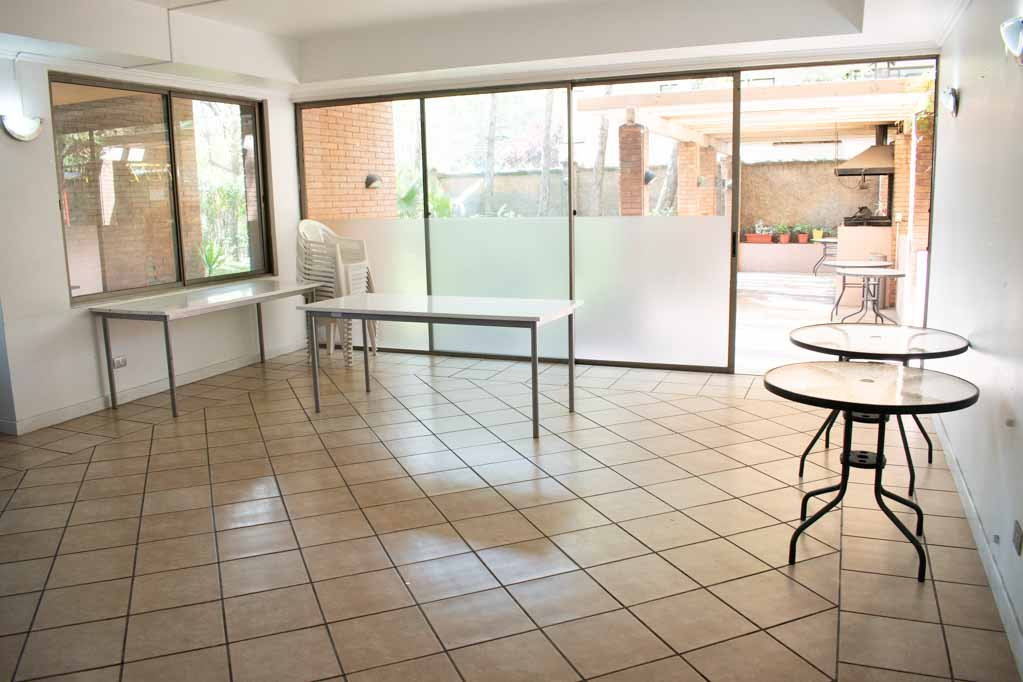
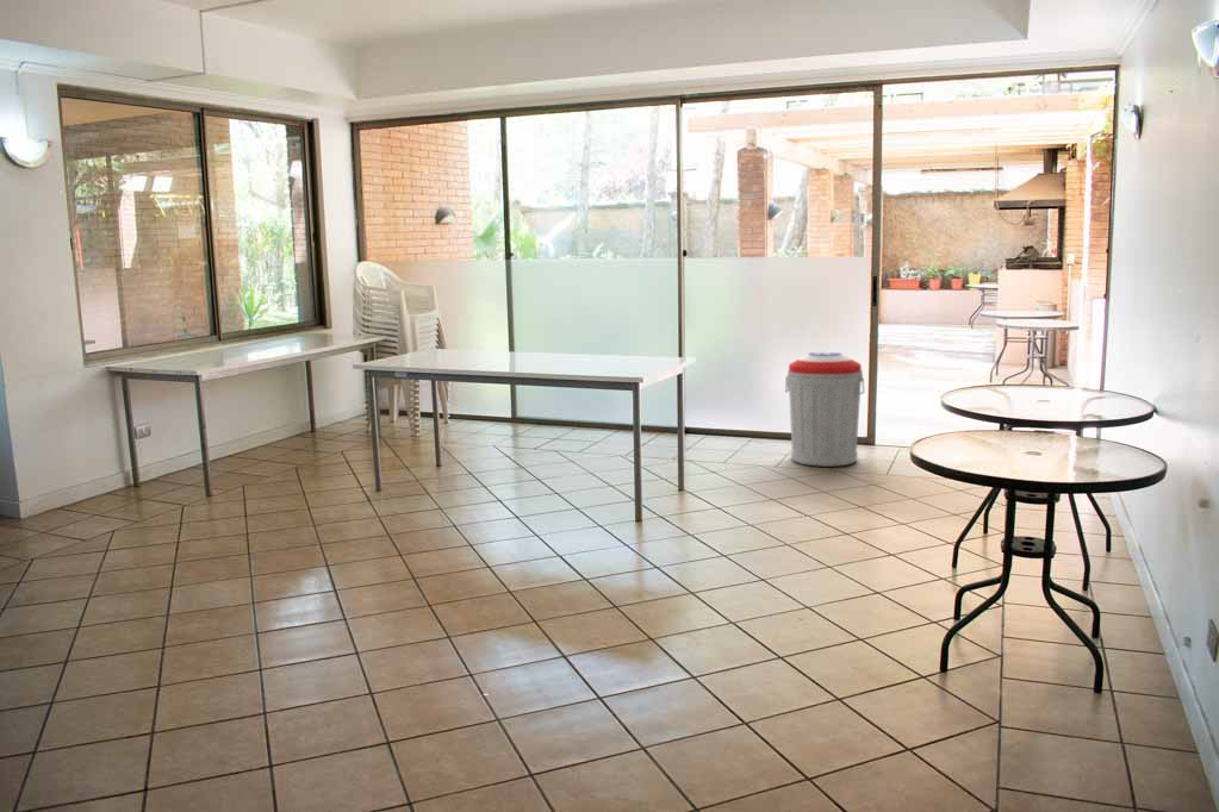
+ trash can [784,351,865,468]
